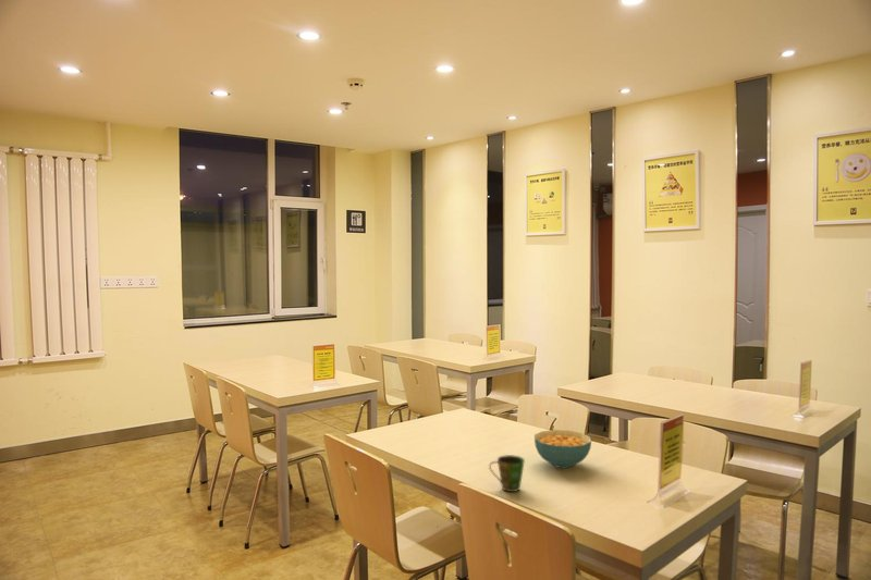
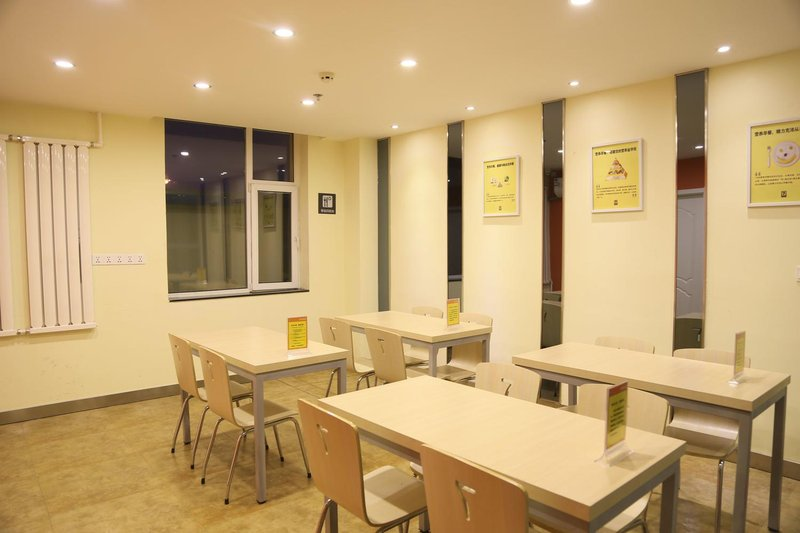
- cereal bowl [533,429,592,469]
- cup [488,454,526,493]
